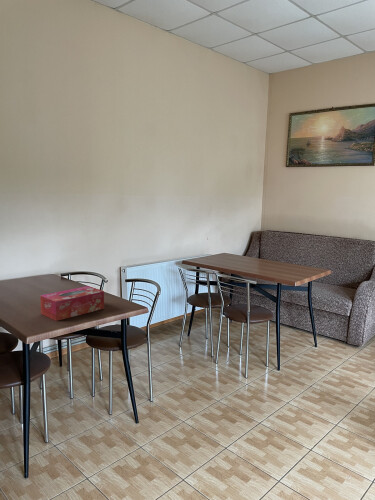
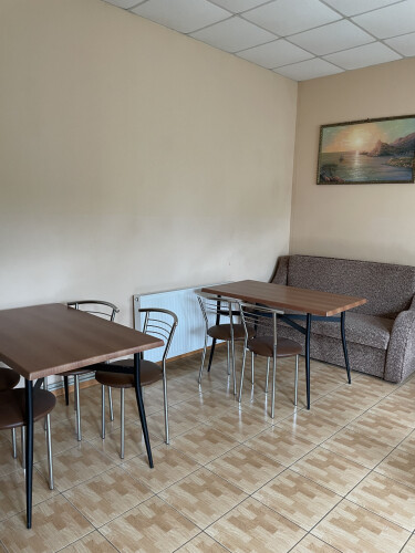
- tissue box [39,285,105,322]
